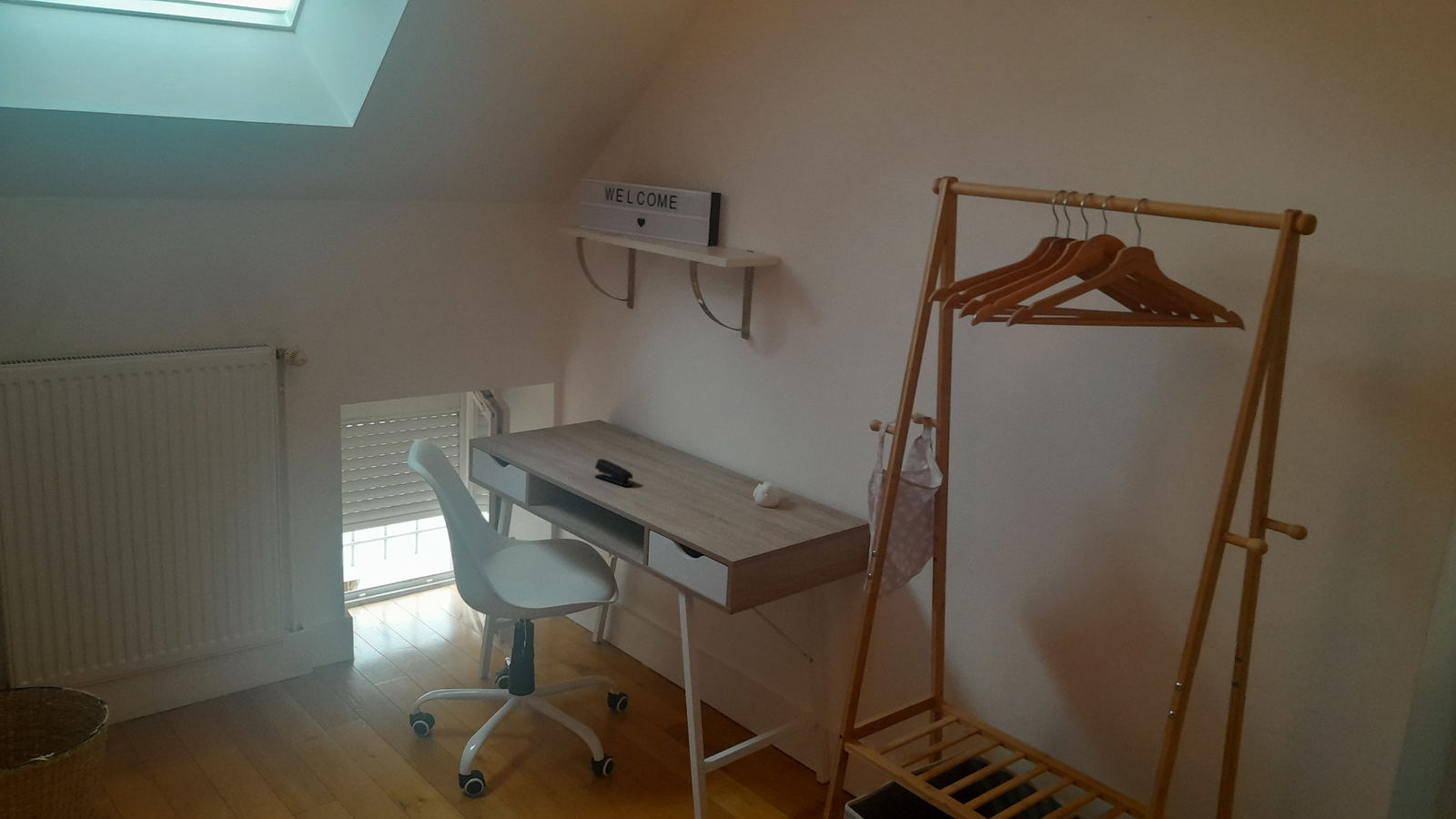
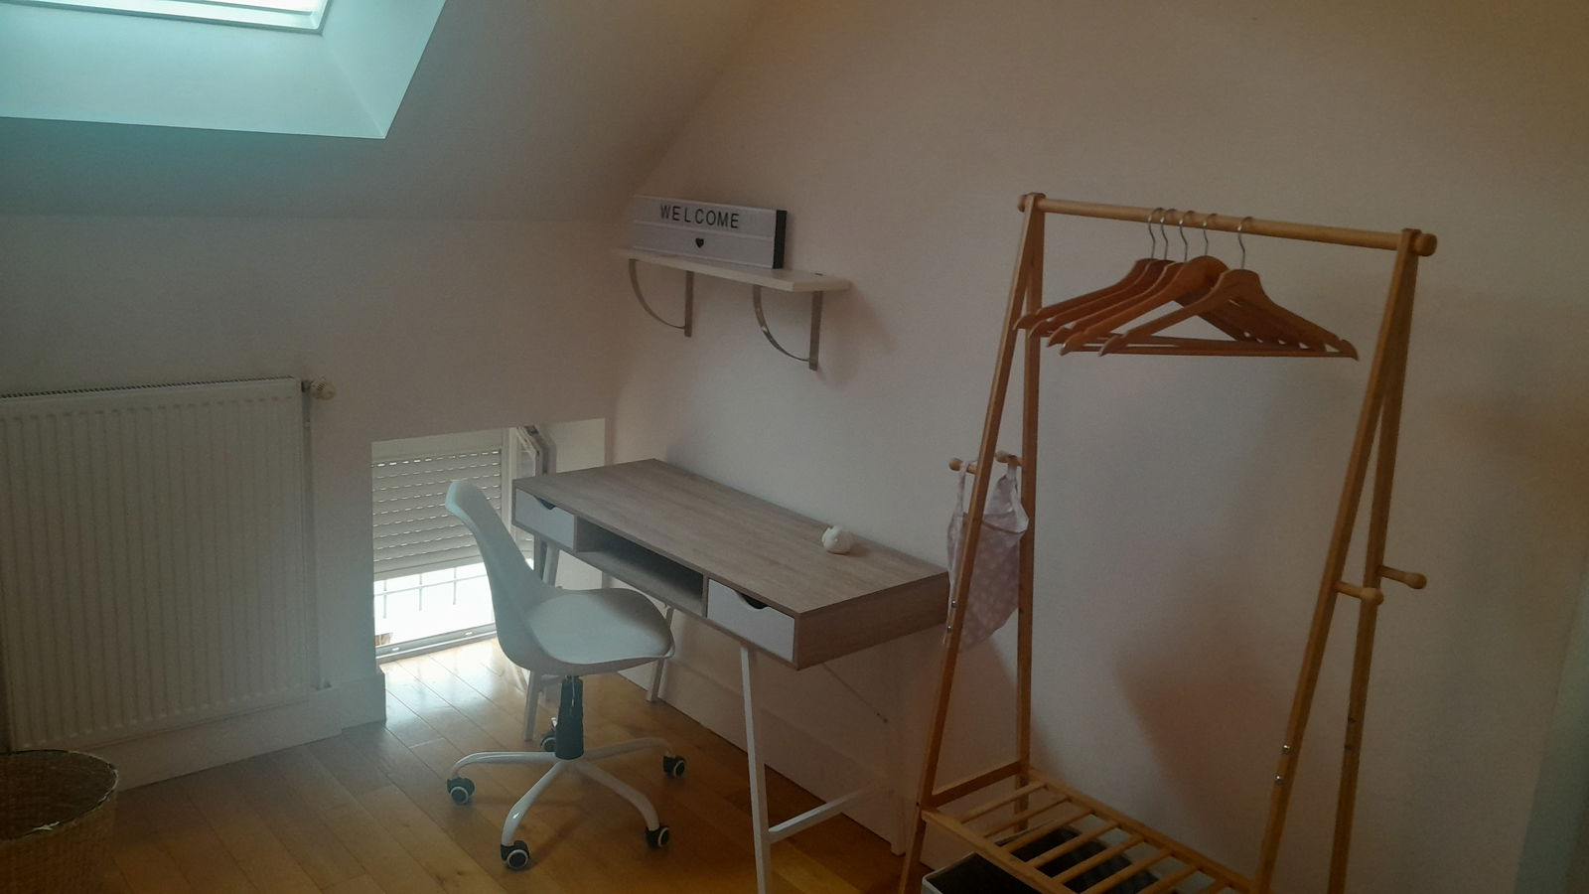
- stapler [593,458,635,487]
